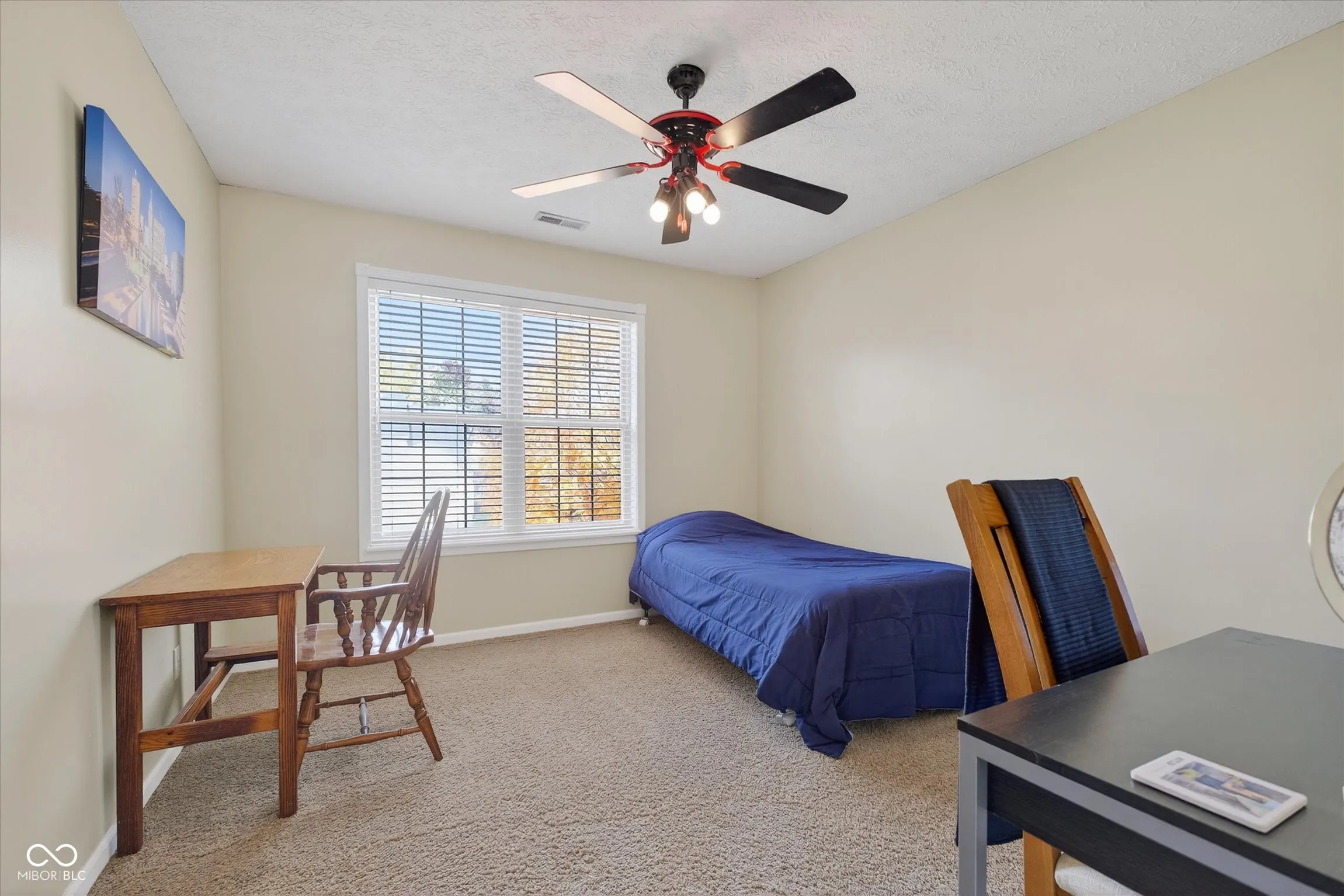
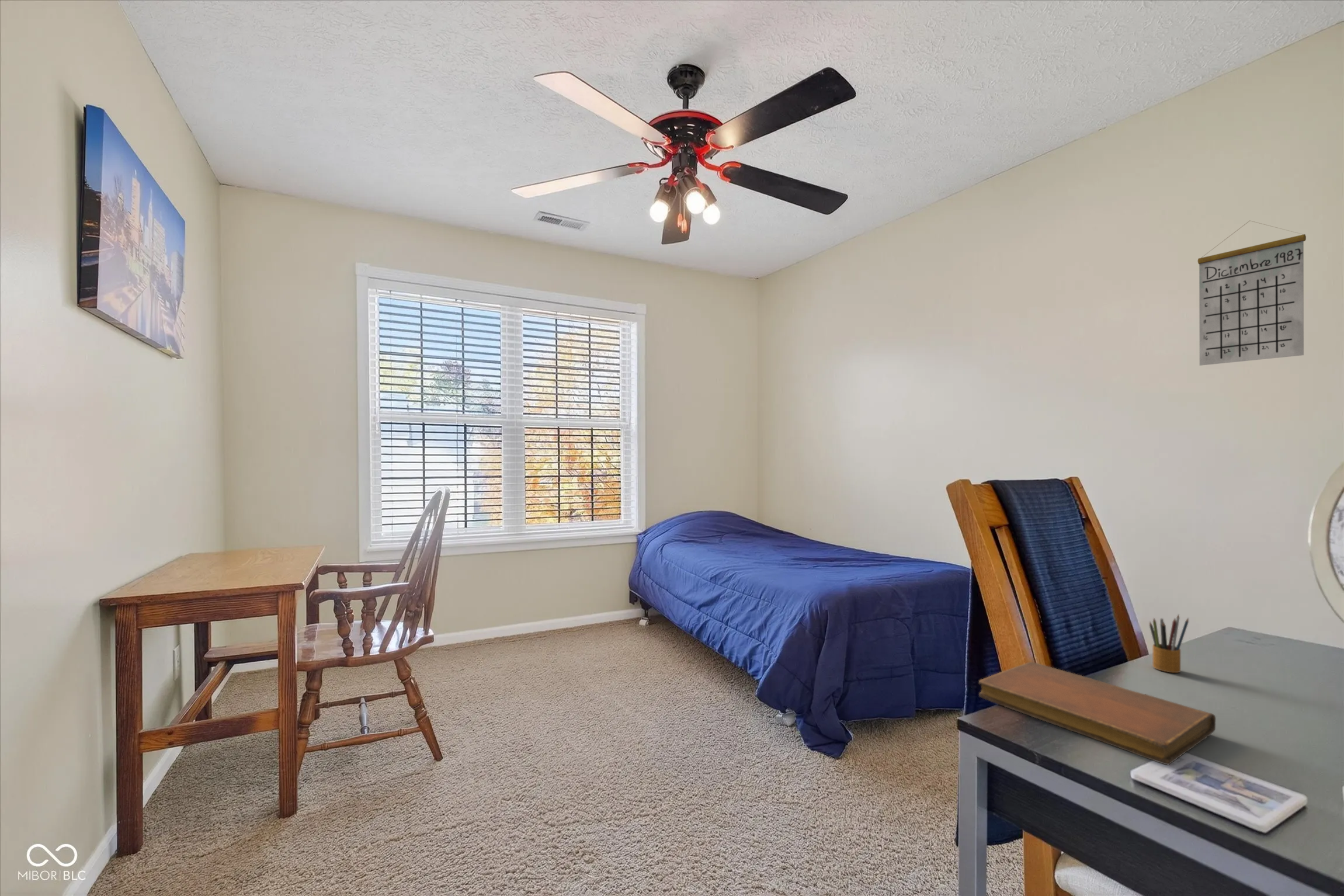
+ notebook [978,661,1216,765]
+ calendar [1197,220,1307,366]
+ pencil box [1149,613,1189,673]
